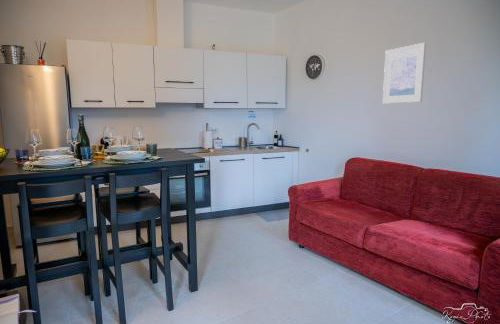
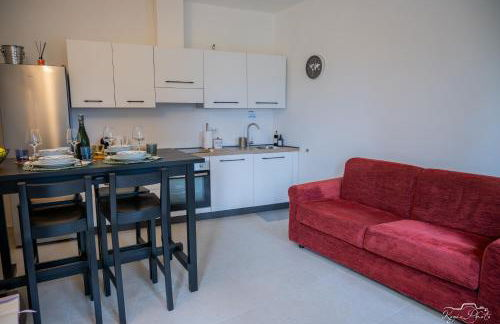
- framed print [382,42,427,105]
